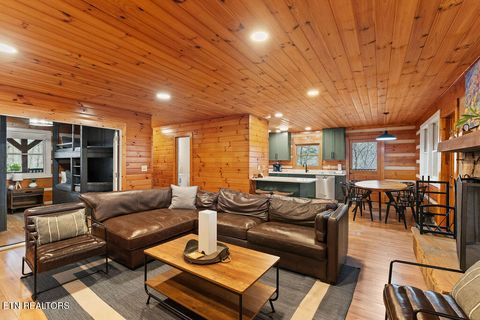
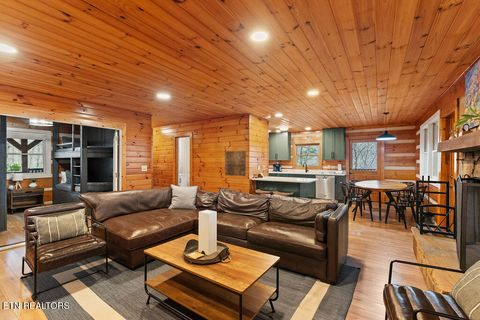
+ wall art [224,150,247,177]
